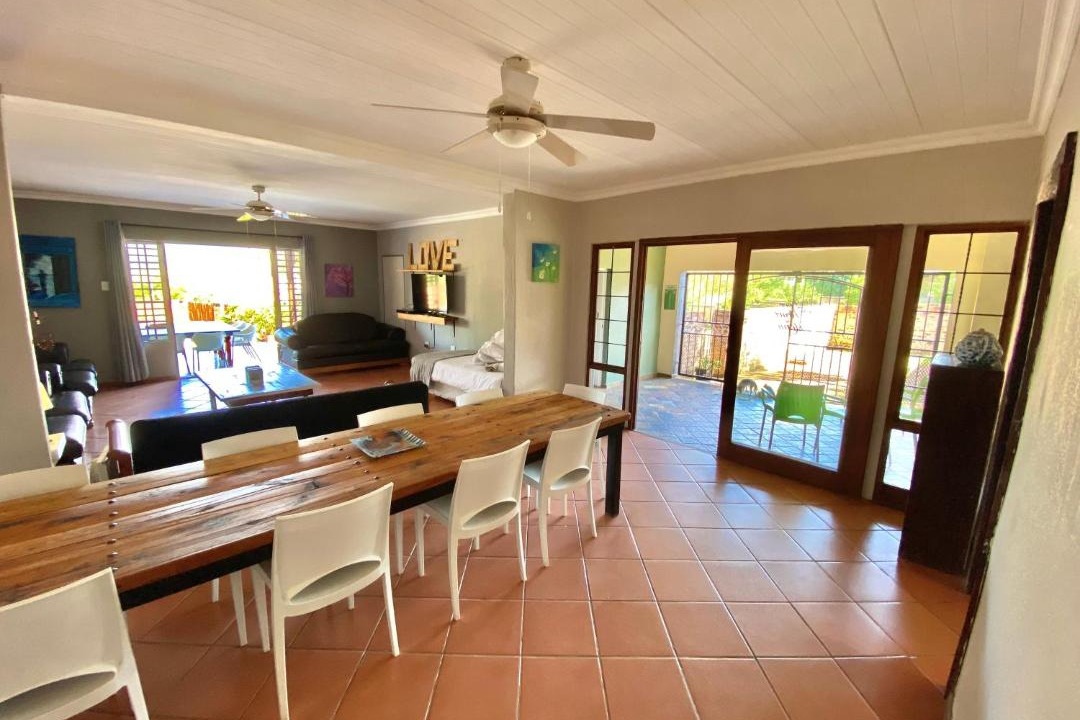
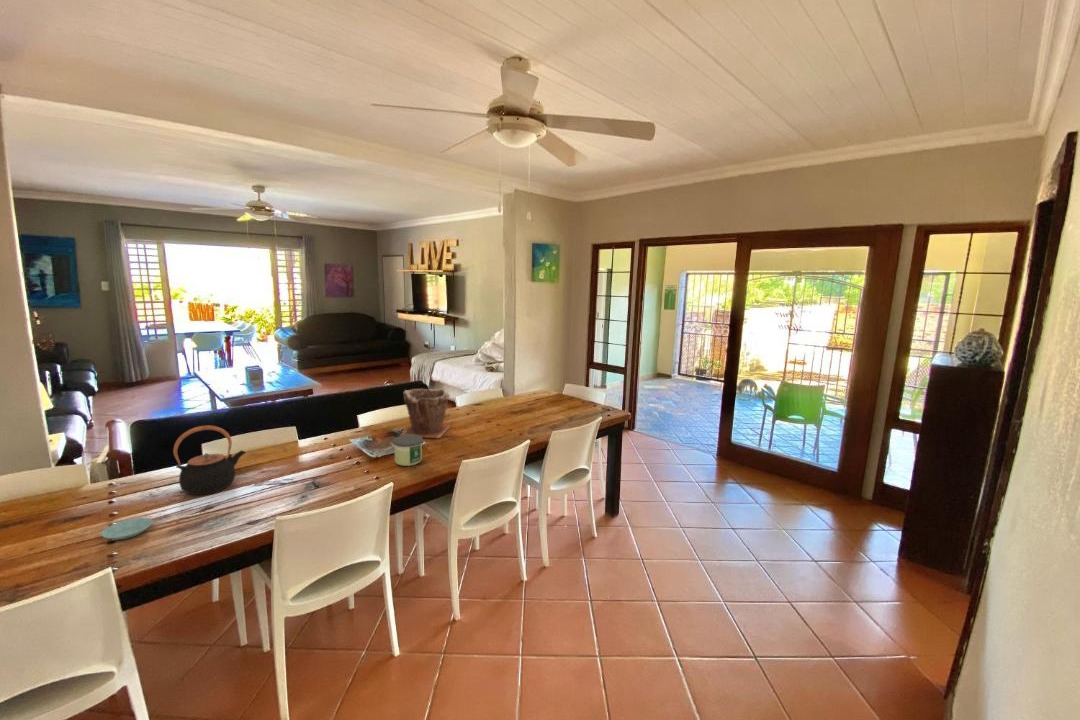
+ plant pot [400,388,452,440]
+ teapot [172,424,247,496]
+ candle [392,435,424,467]
+ saucer [100,517,154,541]
